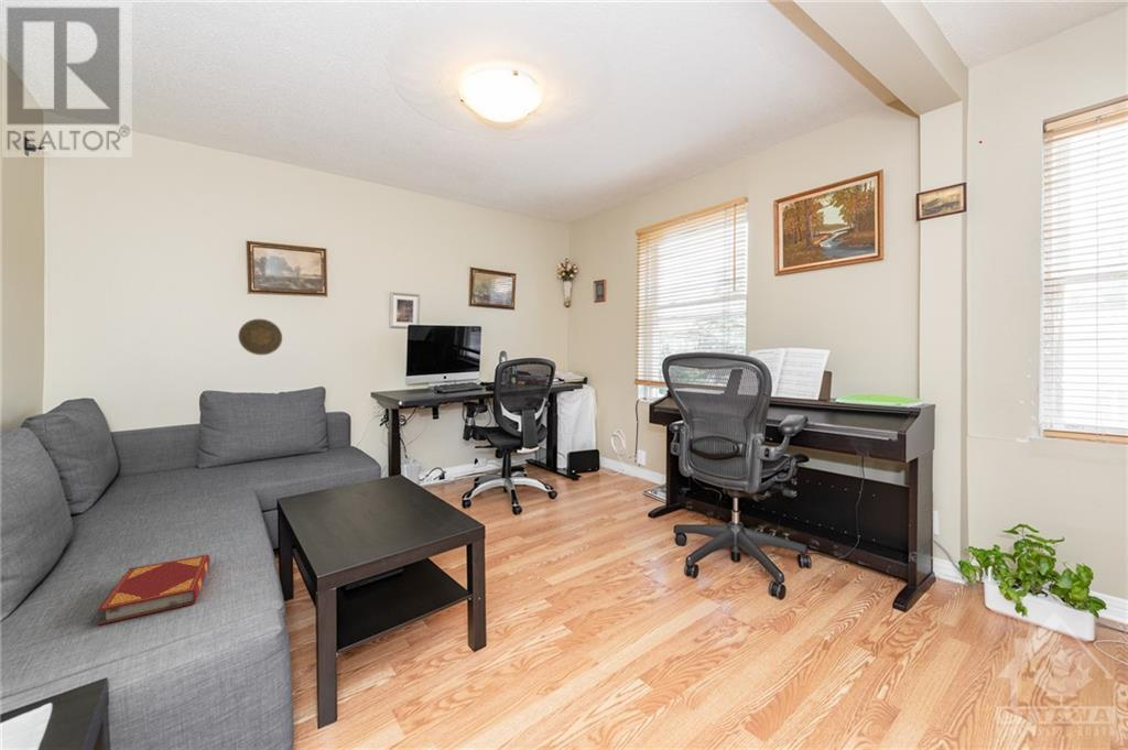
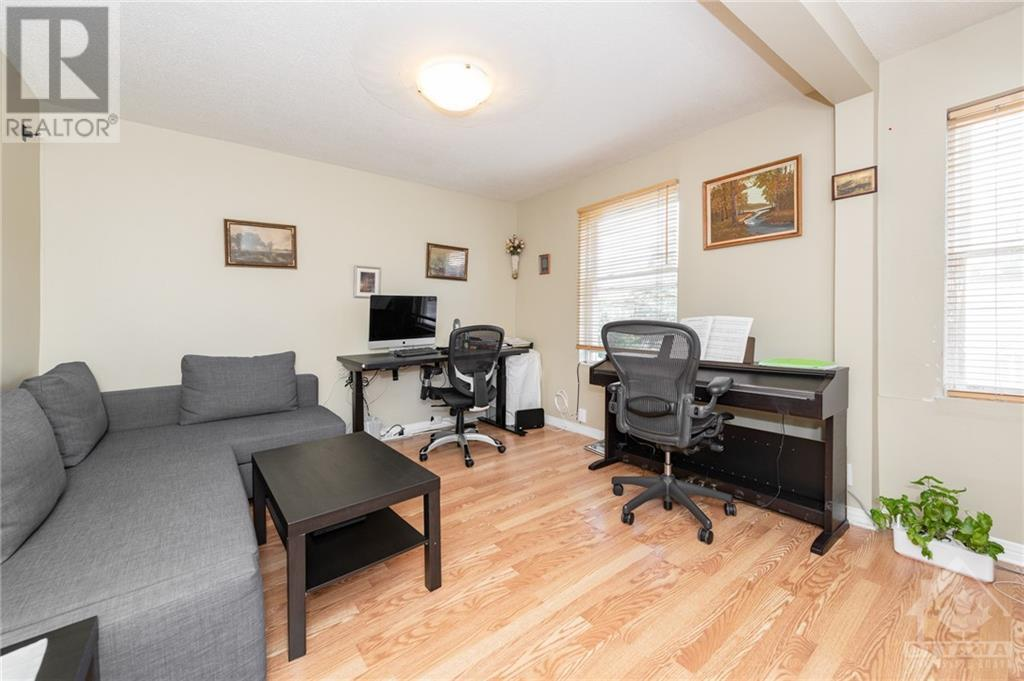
- decorative plate [237,318,283,356]
- hardback book [97,554,212,627]
